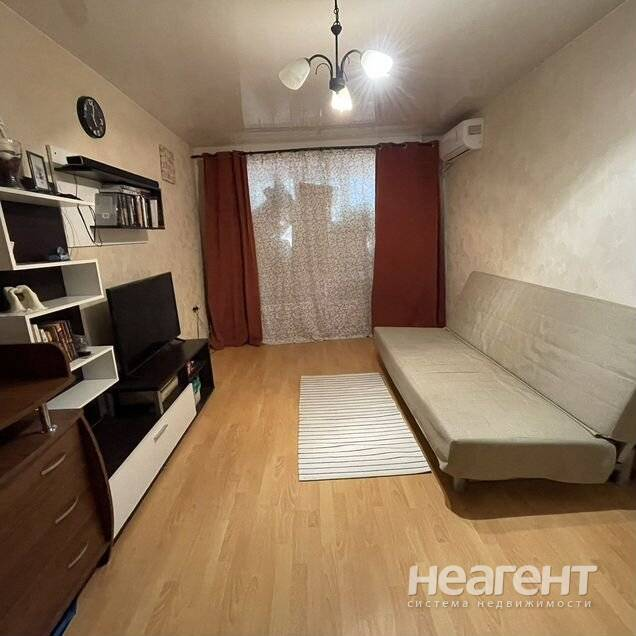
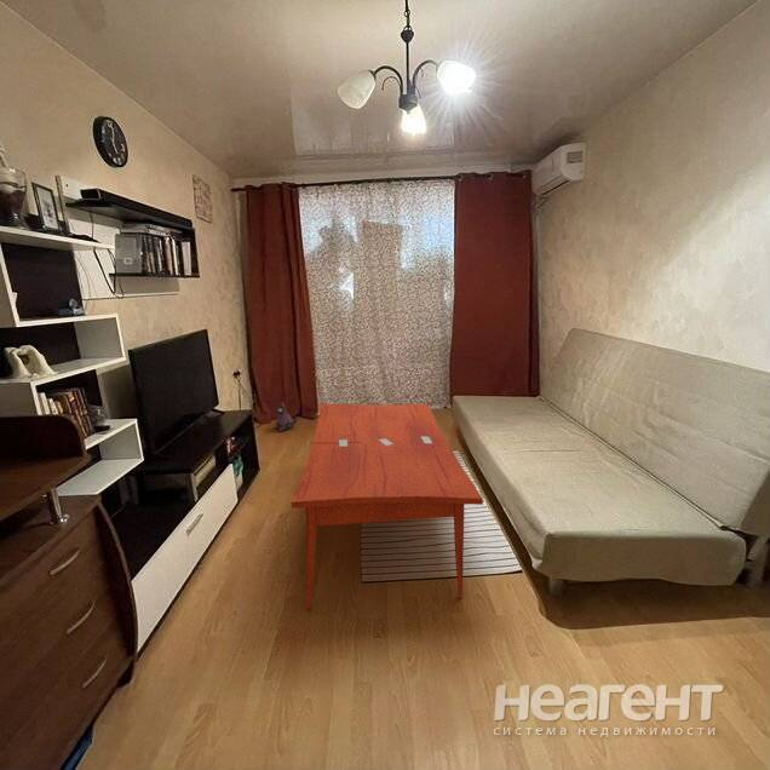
+ plush toy [275,401,298,432]
+ coffee table [291,402,484,610]
